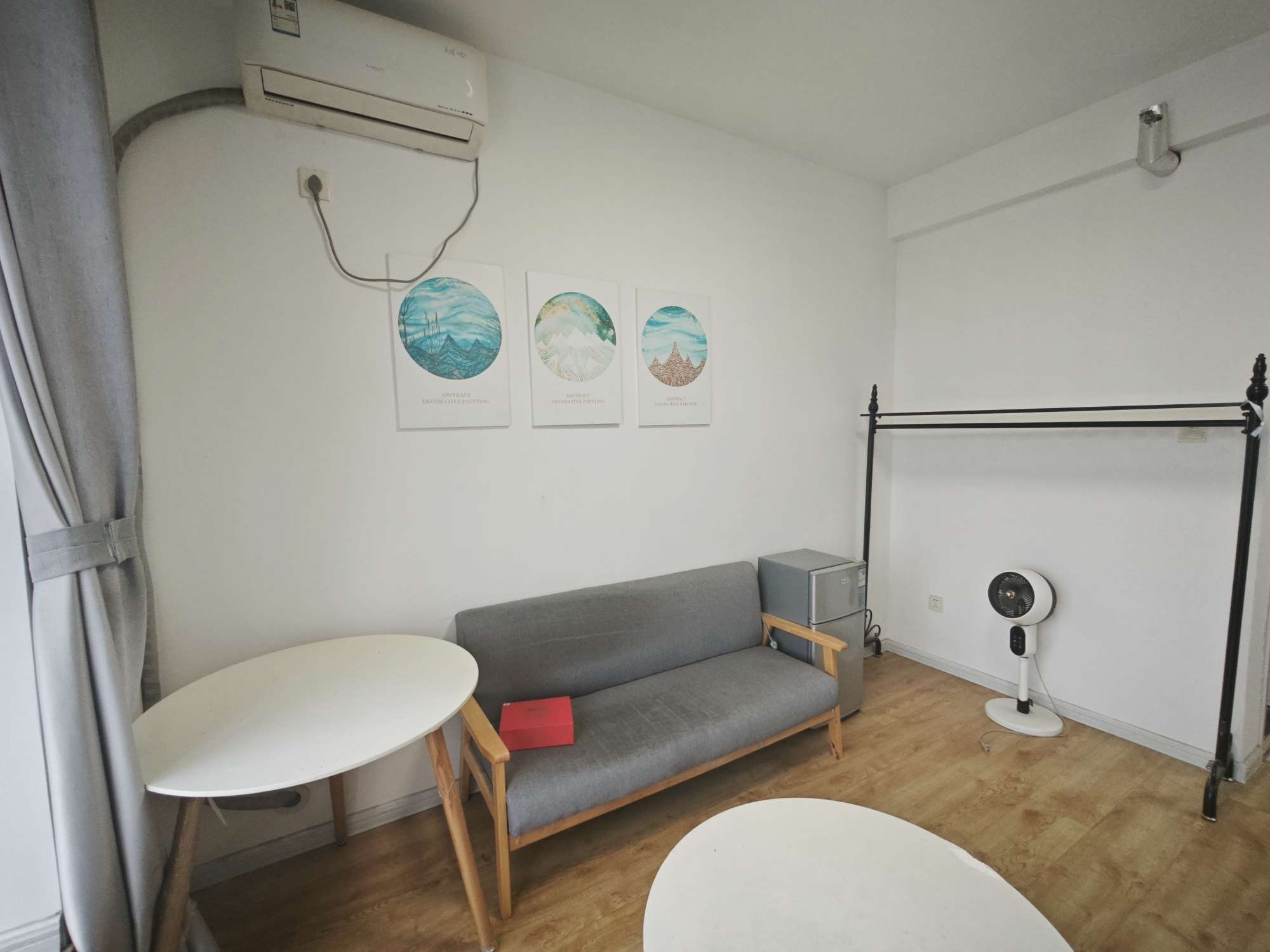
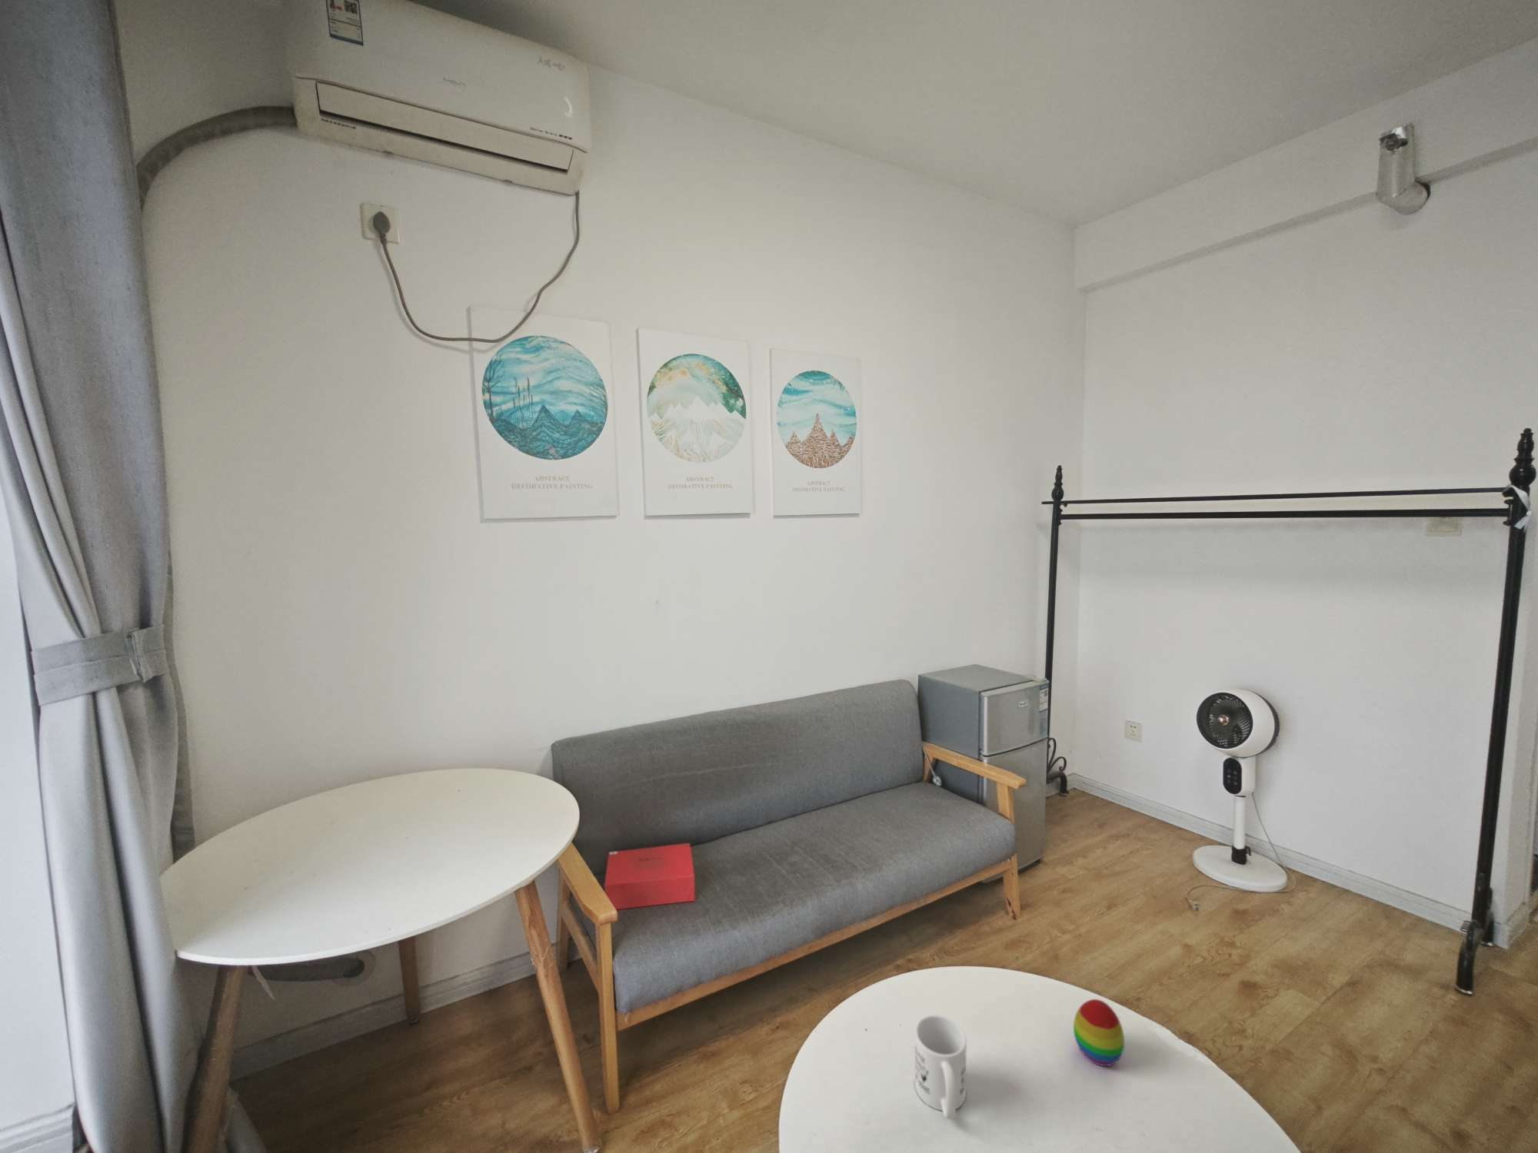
+ mug [914,1014,968,1120]
+ decorative egg [1073,998,1125,1067]
